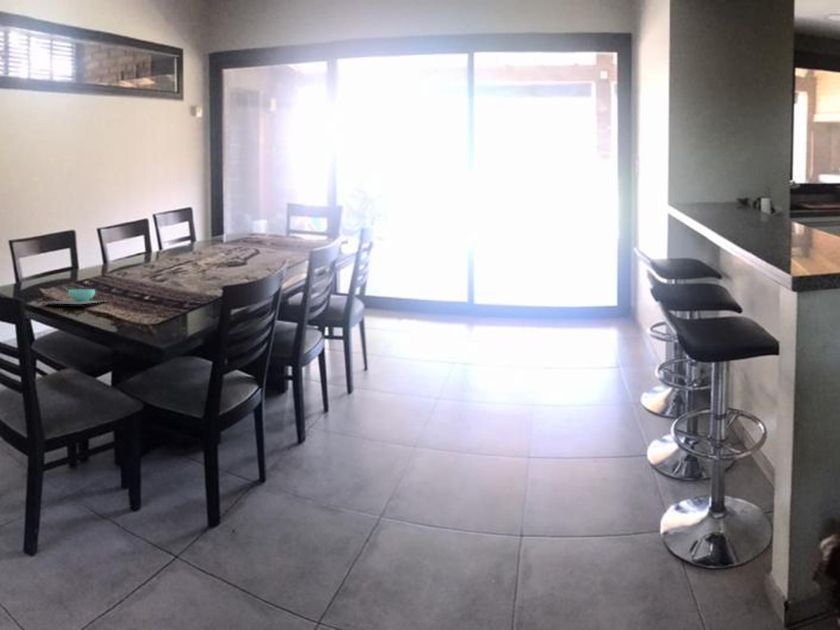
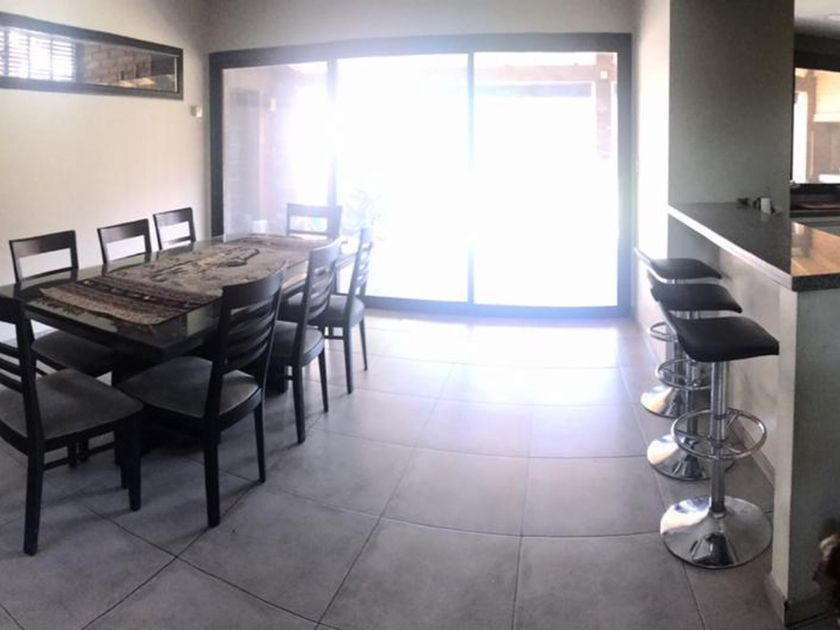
- soup bowl [43,286,106,305]
